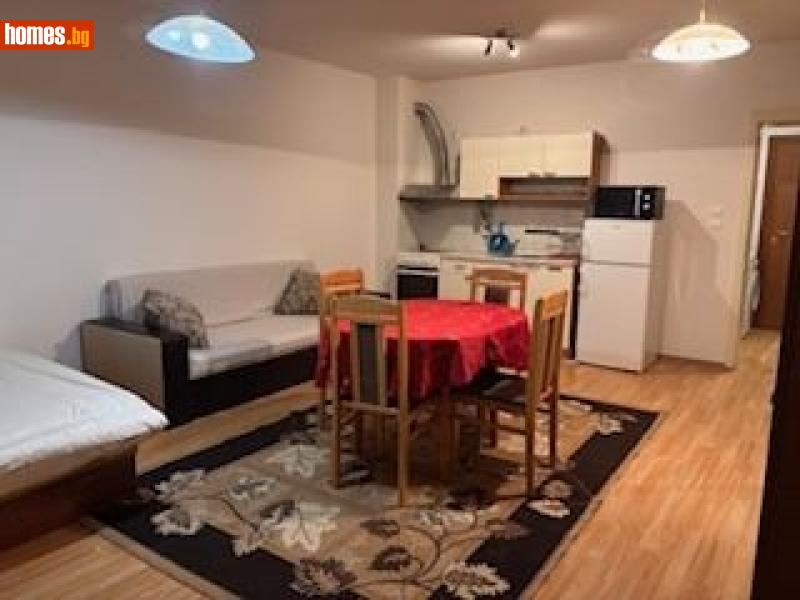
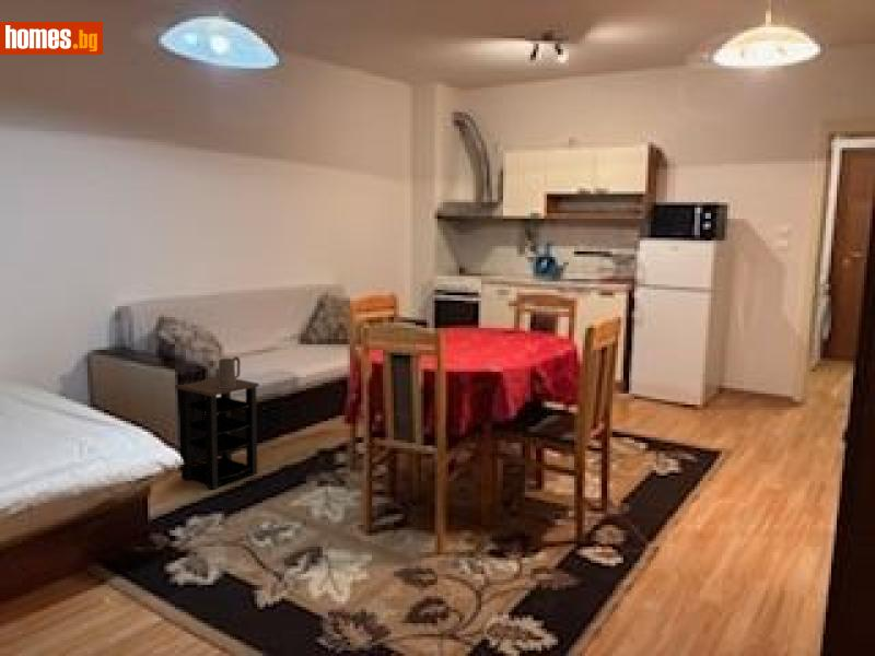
+ mug [218,355,242,388]
+ side table [174,376,260,490]
